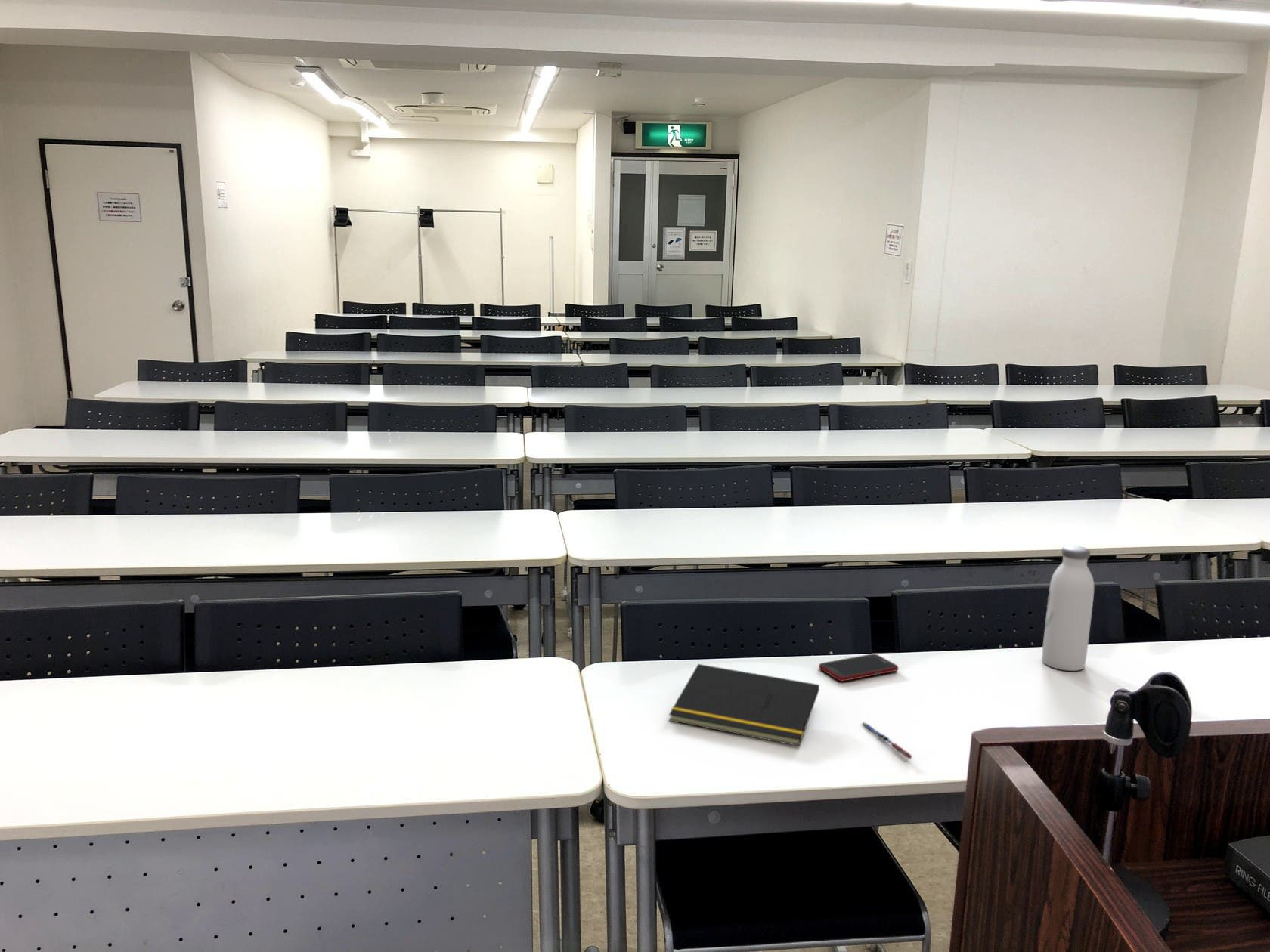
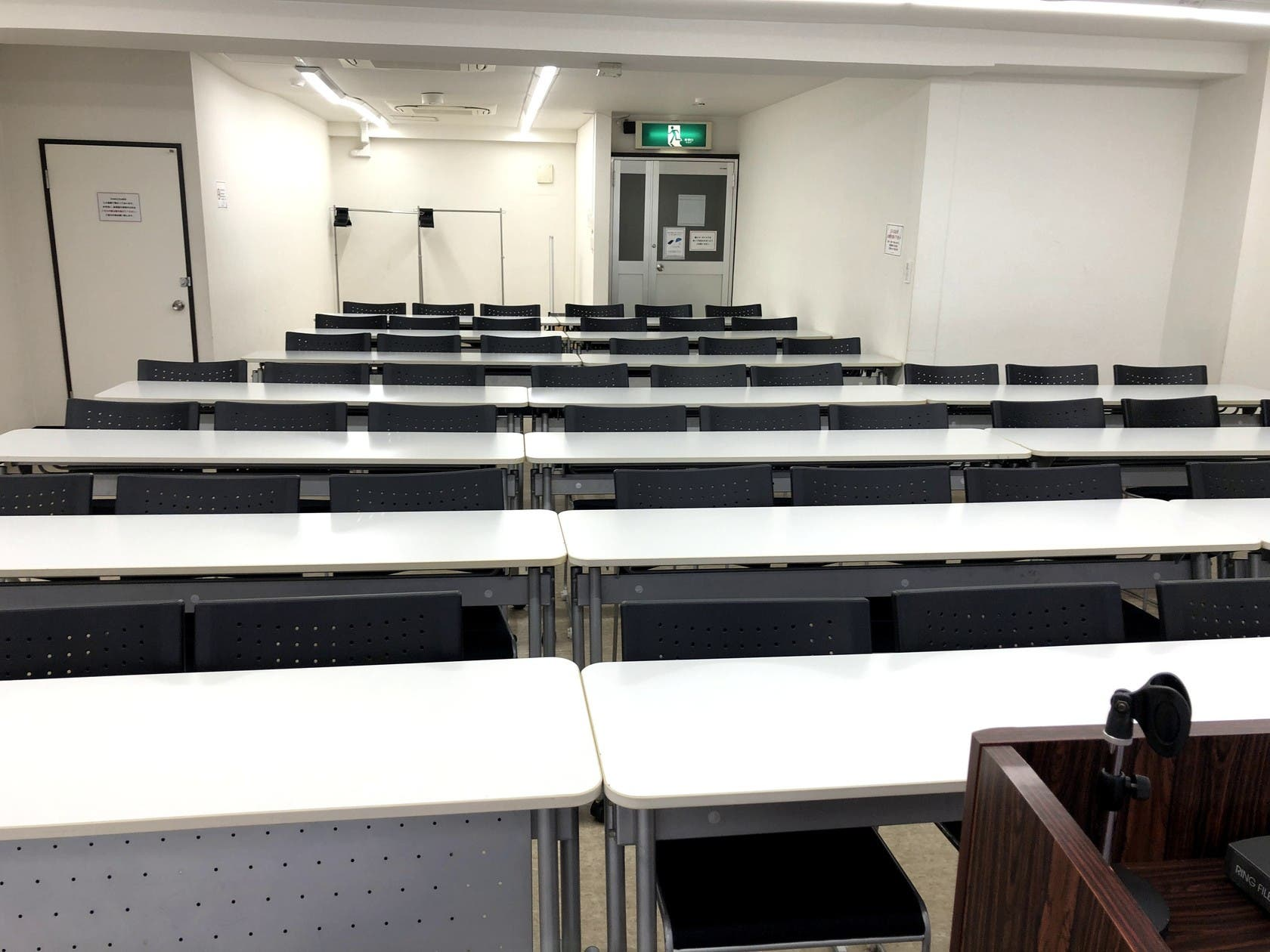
- cell phone [818,653,899,682]
- pen [860,722,913,759]
- notepad [668,663,820,746]
- water bottle [1042,545,1095,672]
